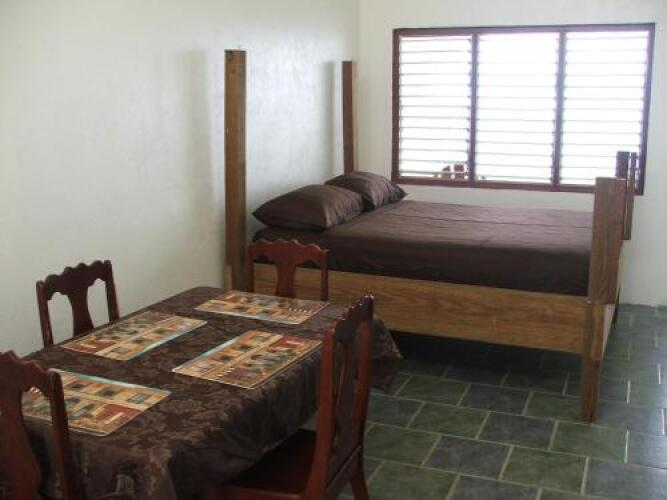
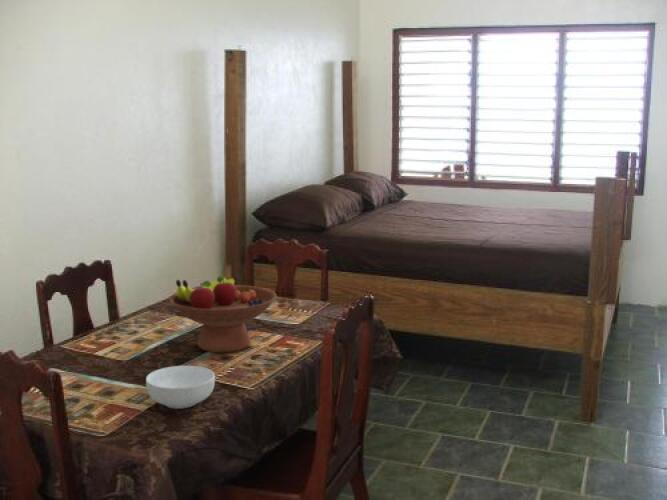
+ cereal bowl [145,365,216,410]
+ fruit bowl [168,275,278,353]
